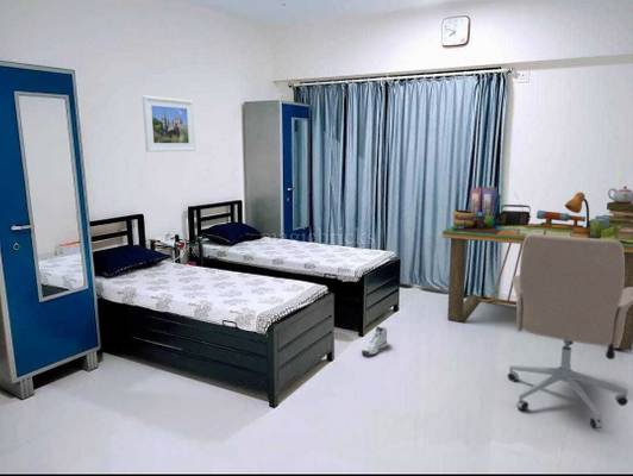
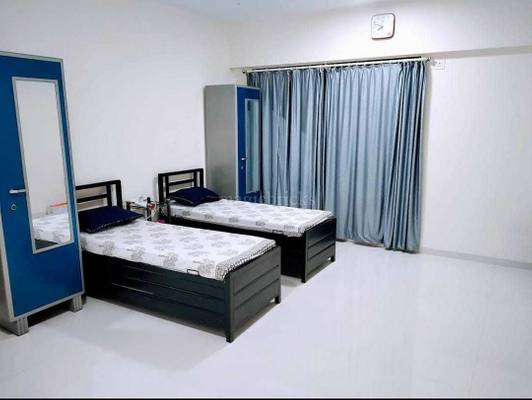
- sneaker [361,325,389,356]
- desk [441,184,633,351]
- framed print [142,94,196,154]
- office chair [506,233,633,430]
